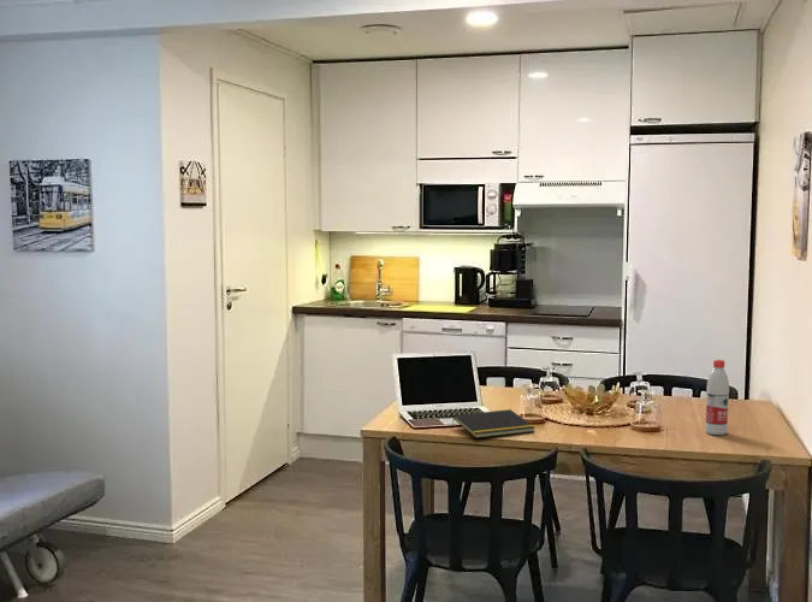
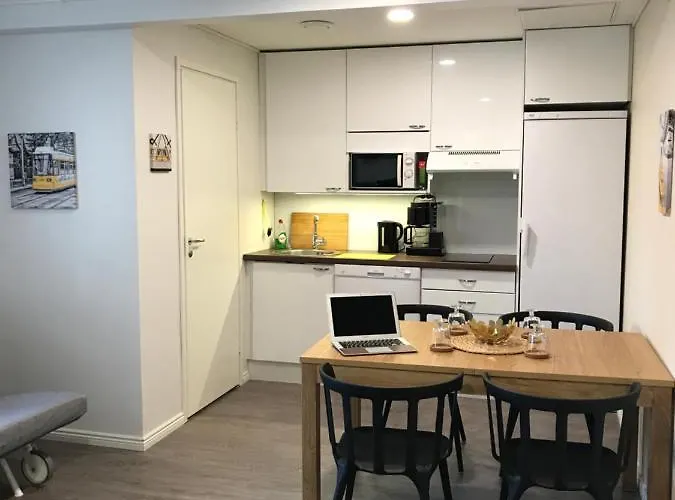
- notepad [450,408,537,439]
- water bottle [704,359,730,436]
